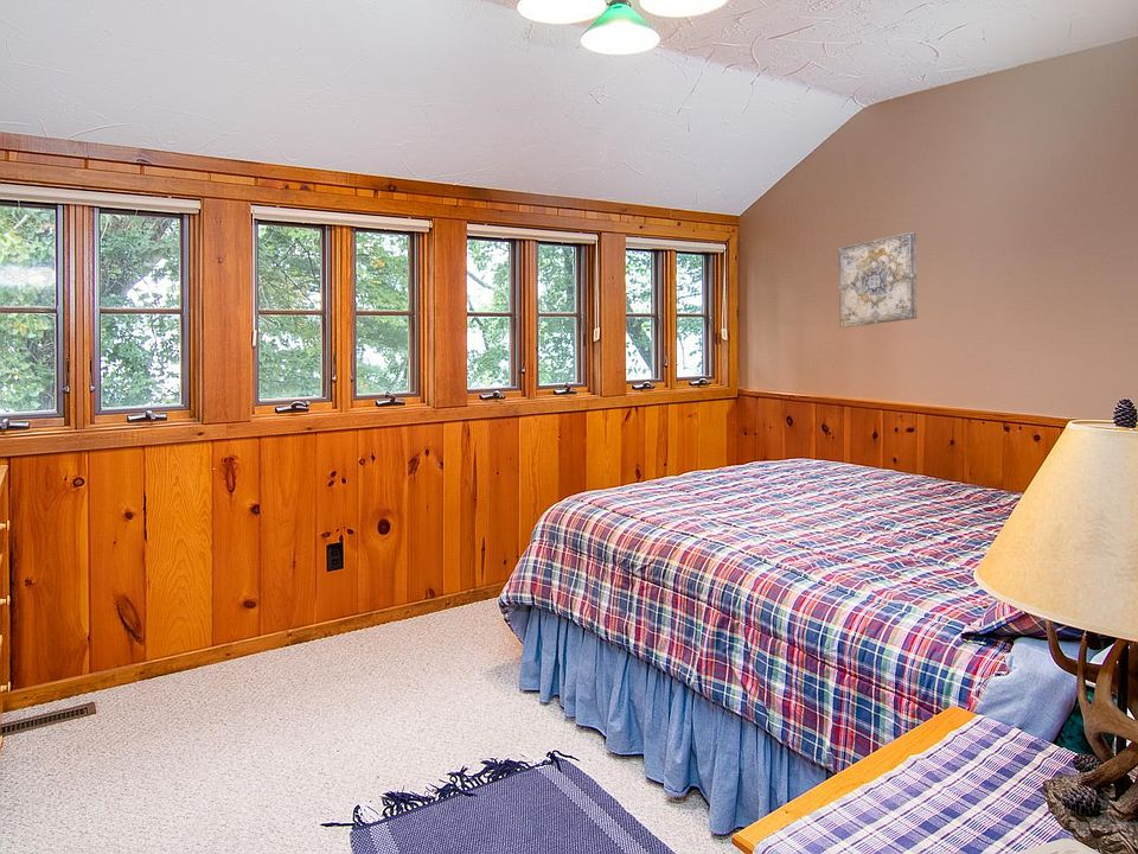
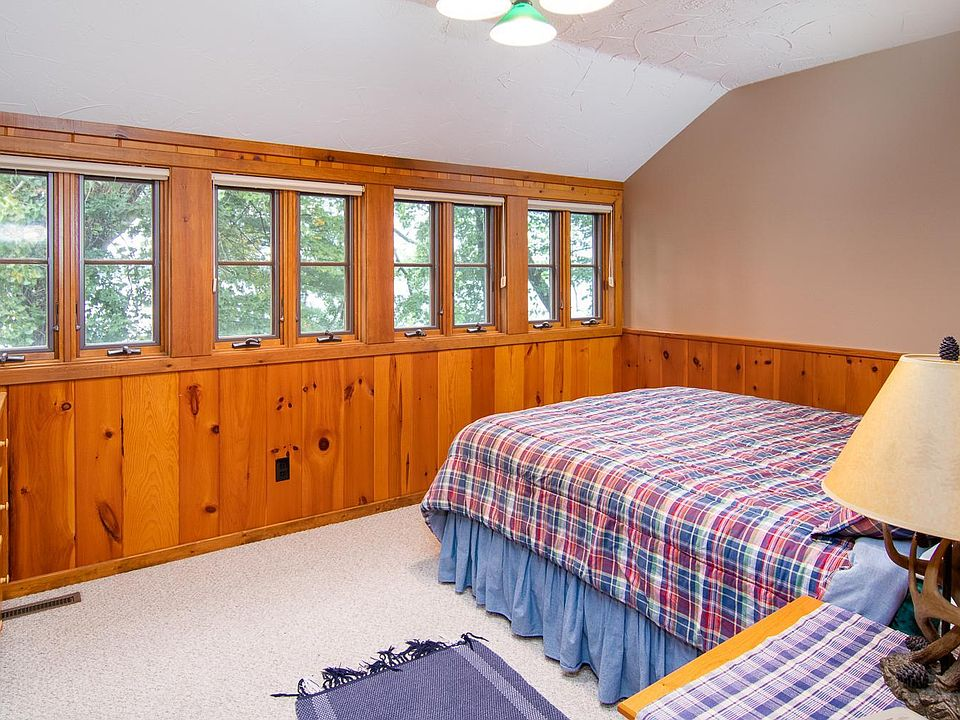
- wall art [838,231,919,329]
